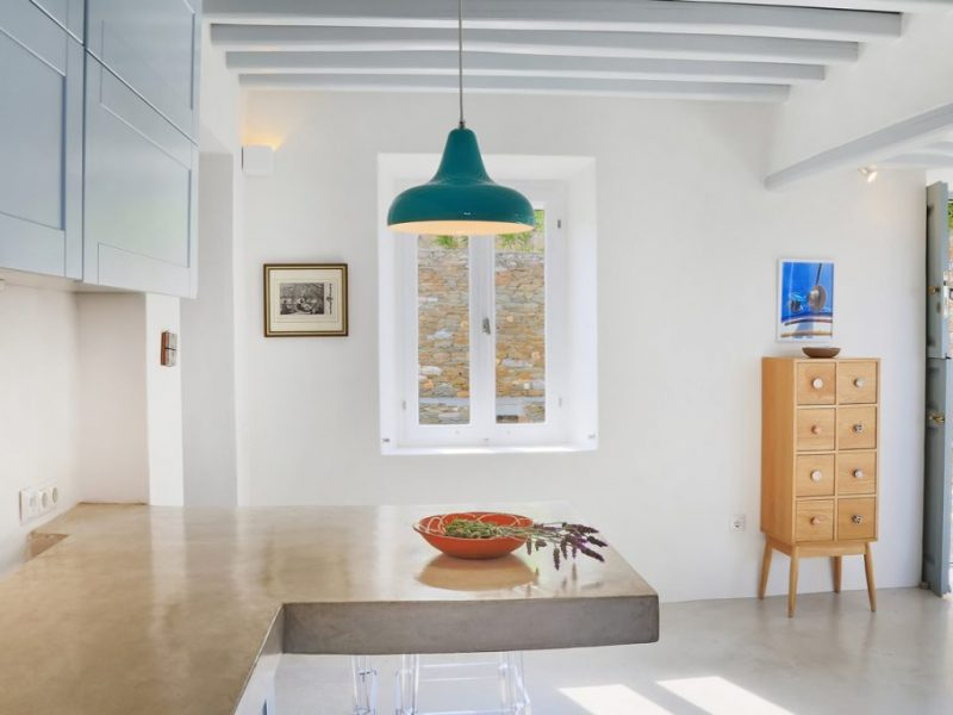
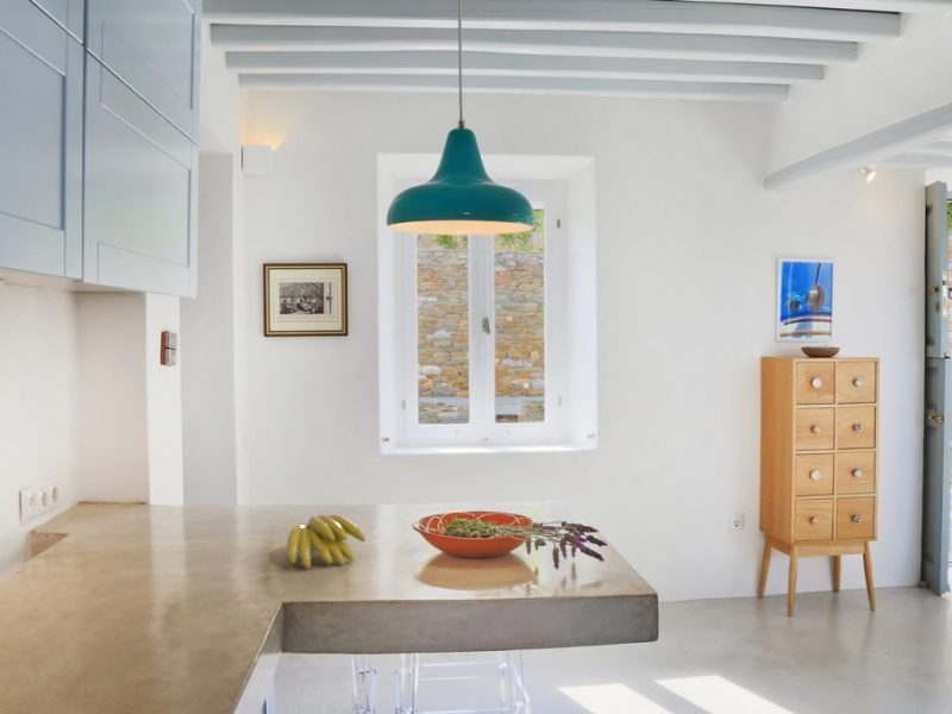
+ banana [286,514,367,569]
